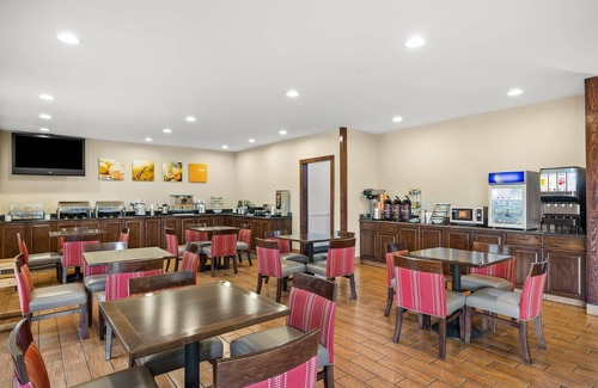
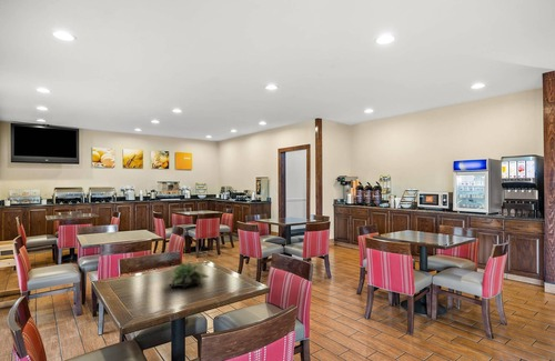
+ succulent plant [167,261,210,289]
